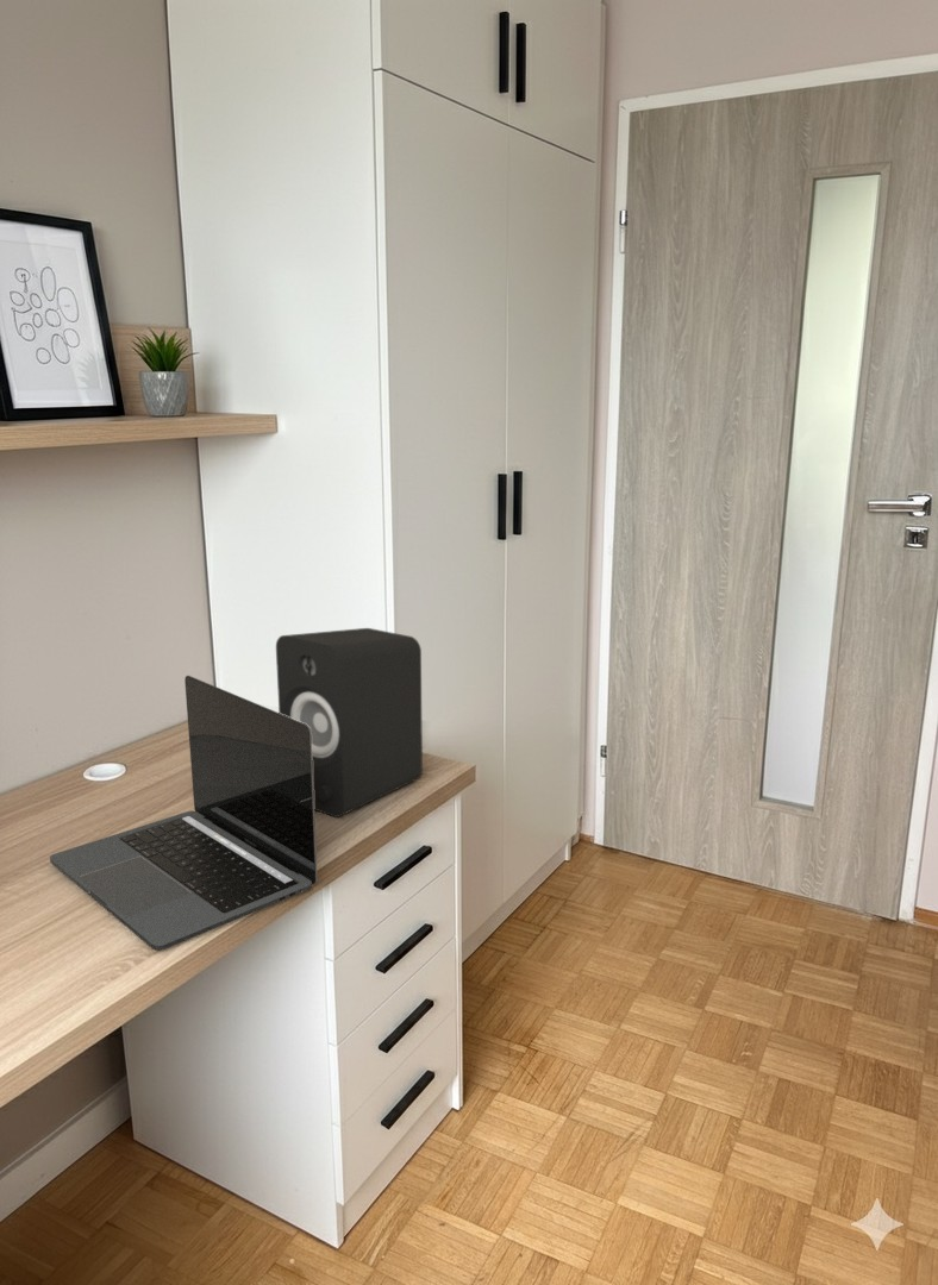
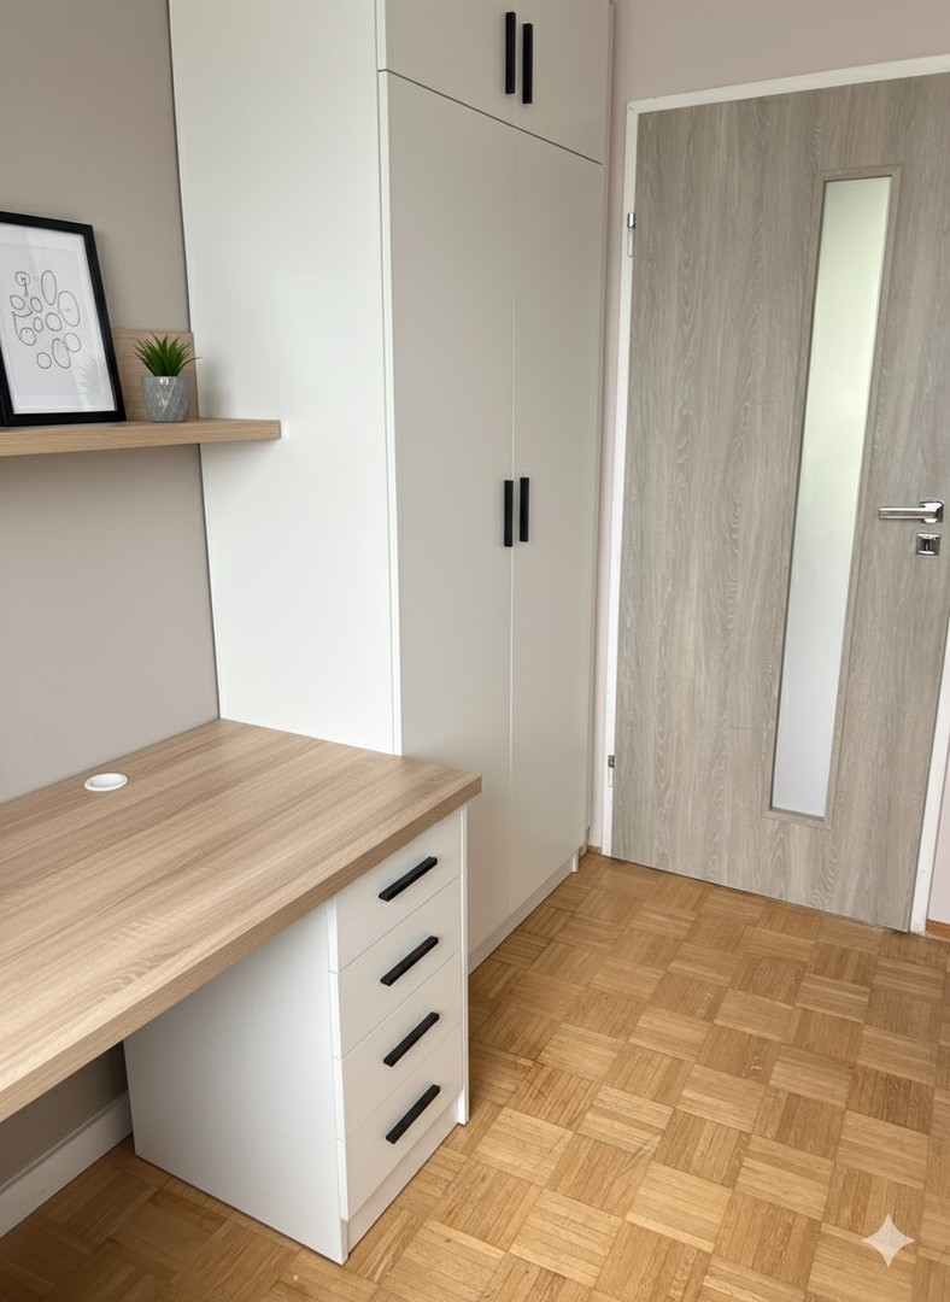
- laptop [49,675,319,952]
- speaker [275,627,424,819]
